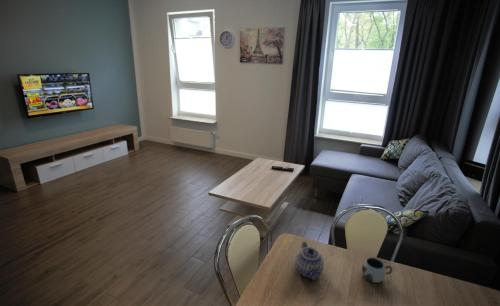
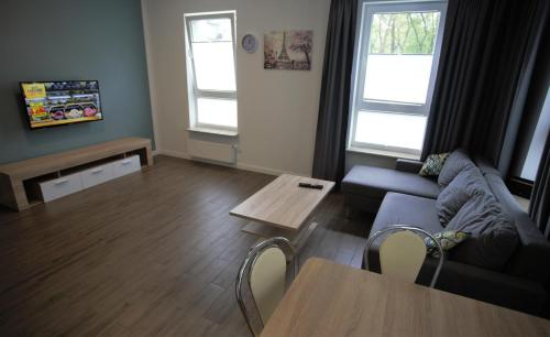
- teapot [294,241,325,281]
- mug [361,257,393,284]
